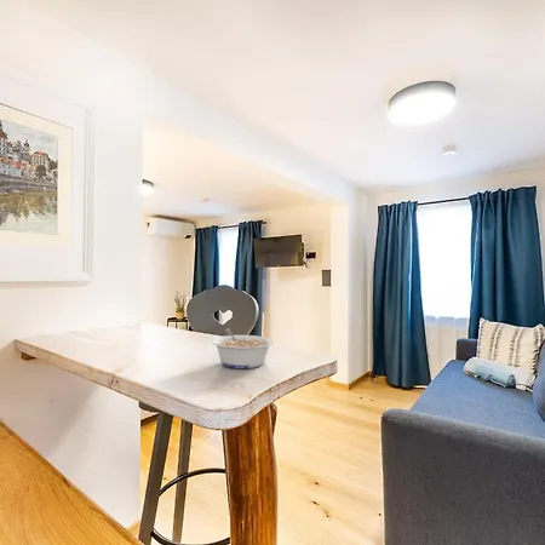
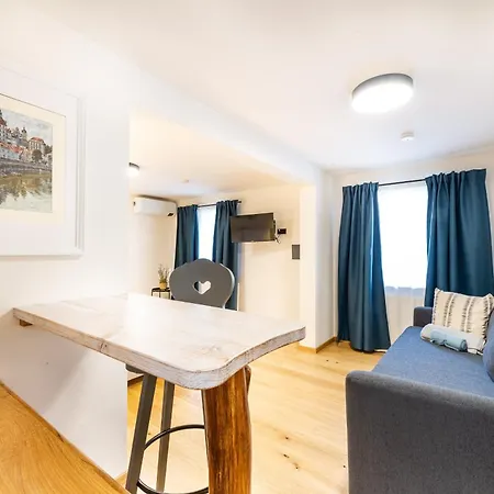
- legume [211,328,275,369]
